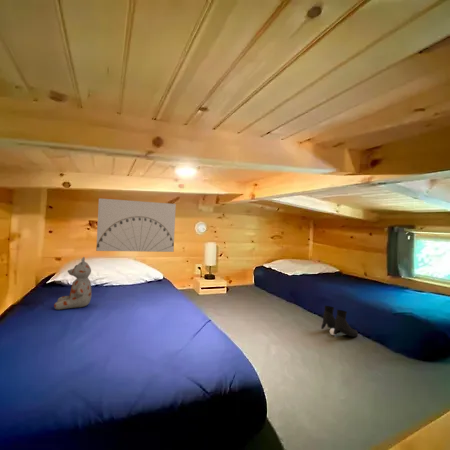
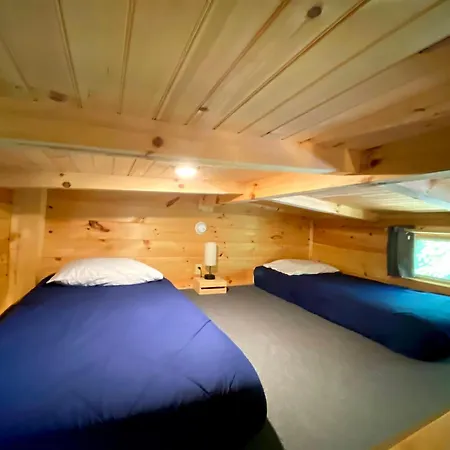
- stuffed bear [53,256,93,311]
- wall art [95,197,177,253]
- boots [320,305,359,337]
